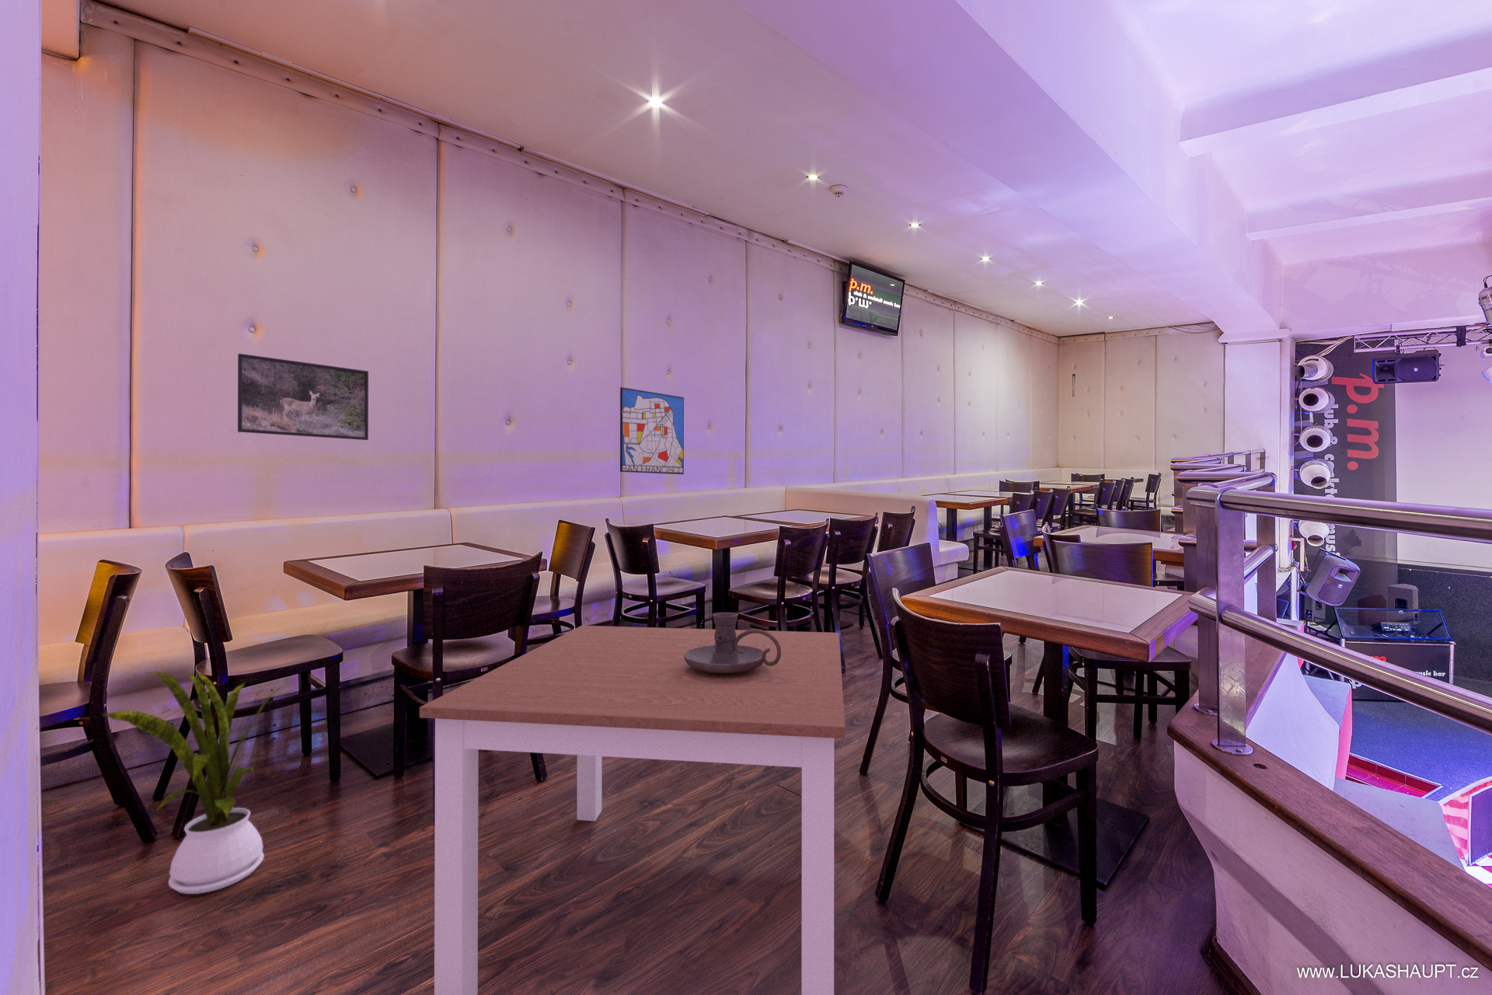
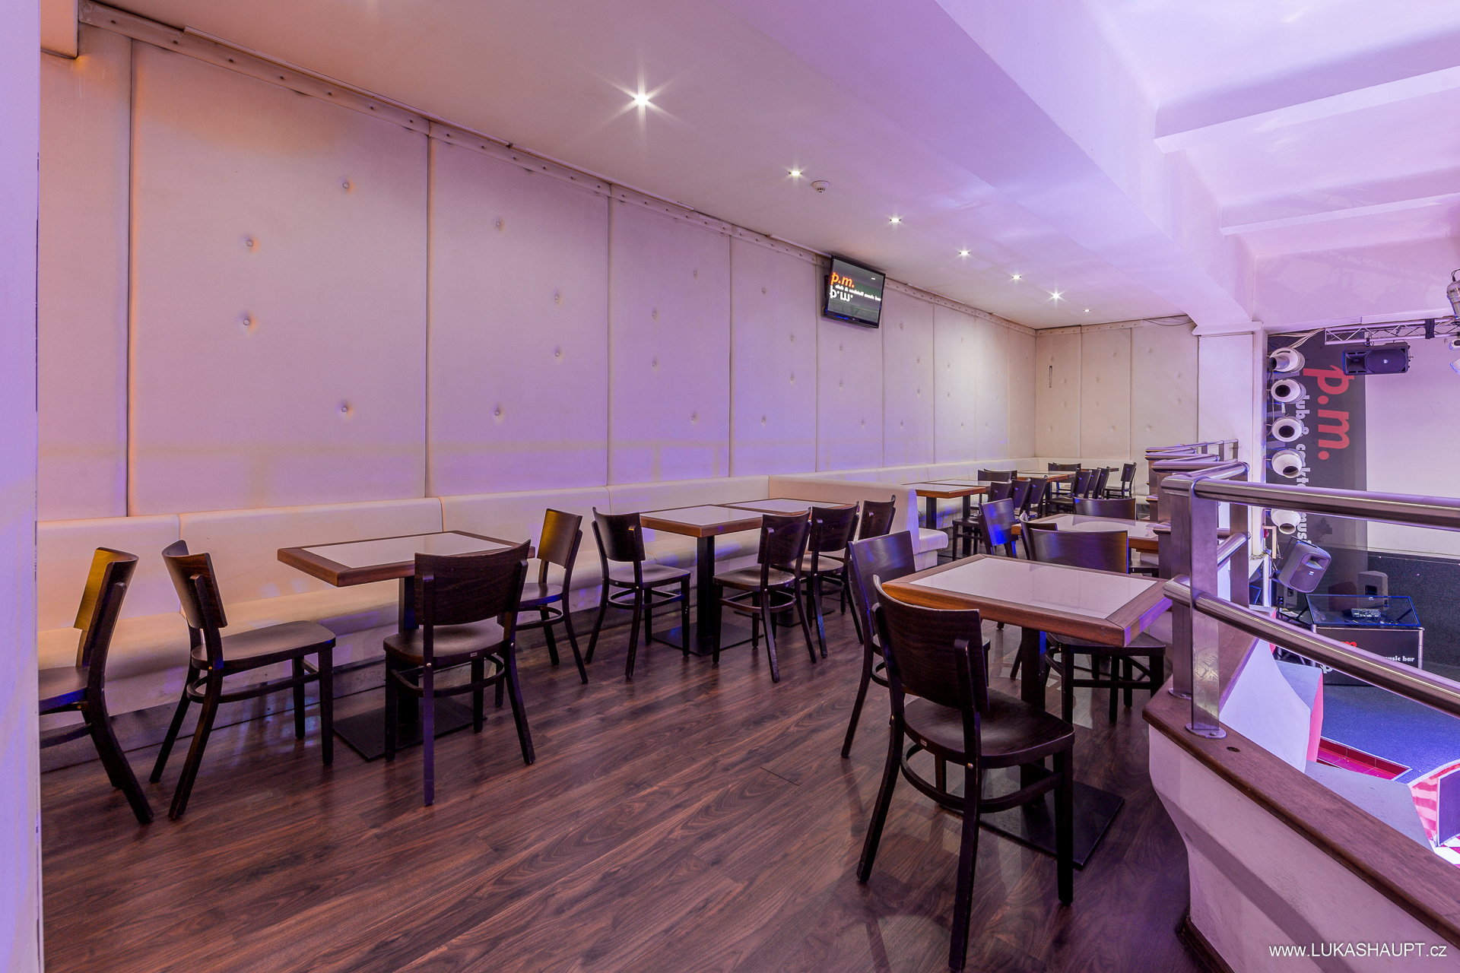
- house plant [101,670,283,895]
- candle holder [684,612,780,673]
- dining table [419,625,846,995]
- wall art [619,386,685,475]
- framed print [238,353,369,441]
